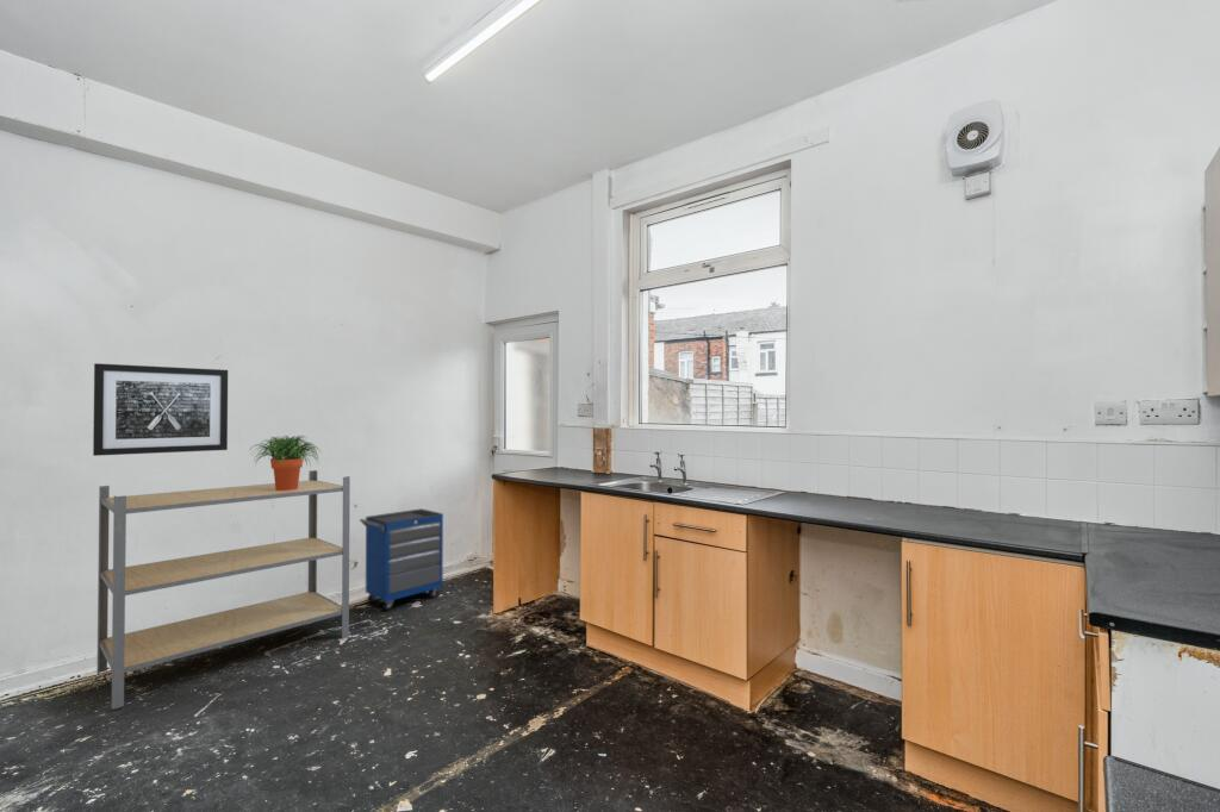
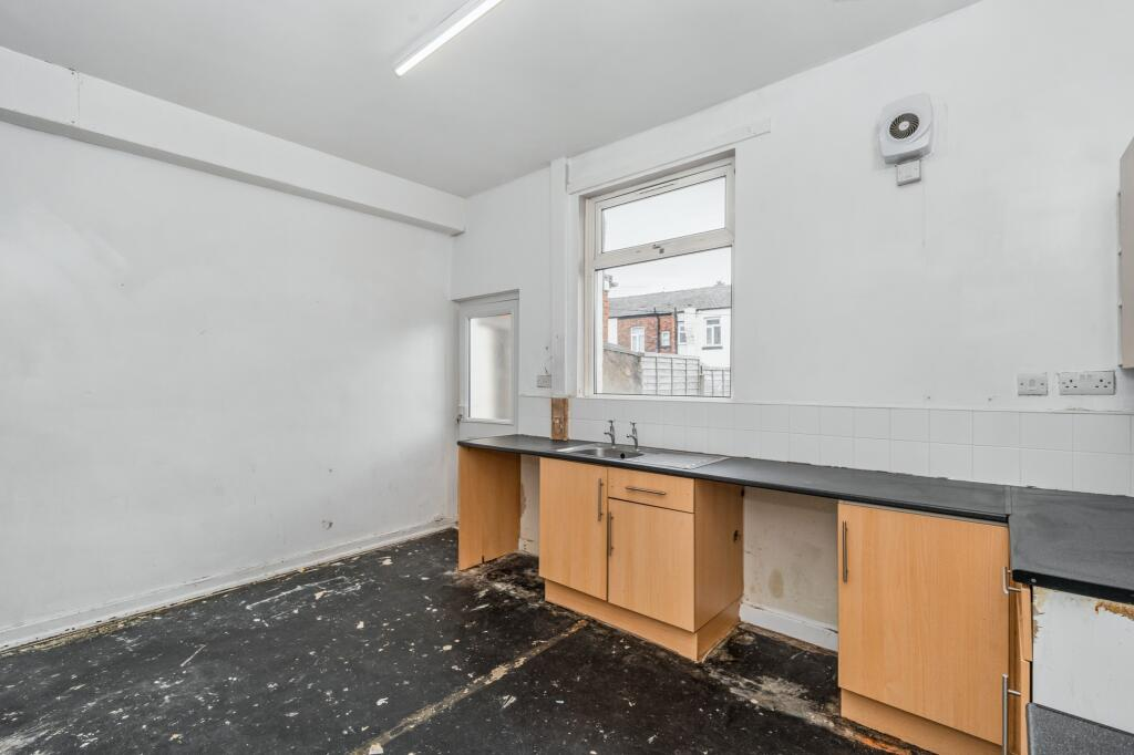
- wall art [92,362,229,457]
- potted plant [248,435,323,491]
- cabinet [359,507,444,612]
- shelving unit [95,469,351,710]
